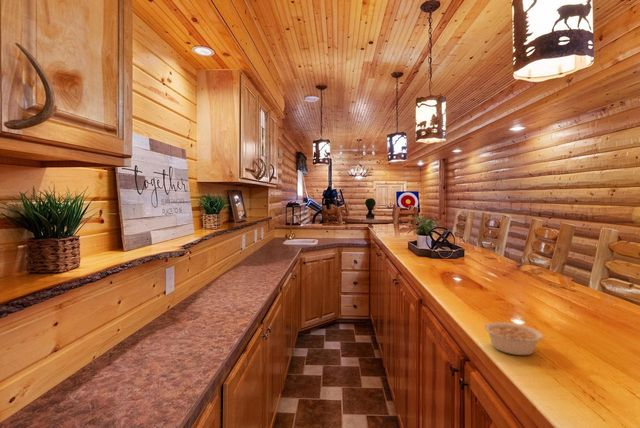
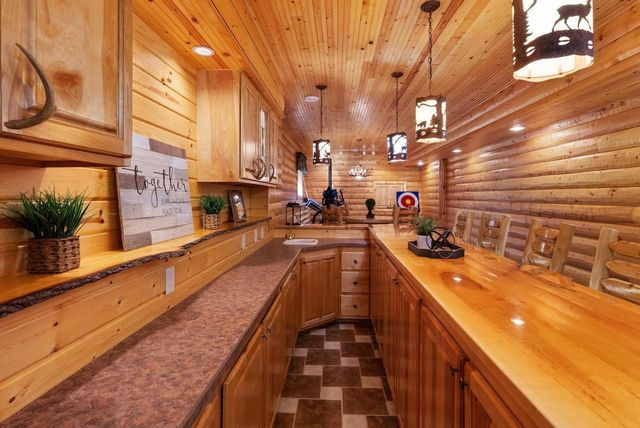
- legume [483,321,556,356]
